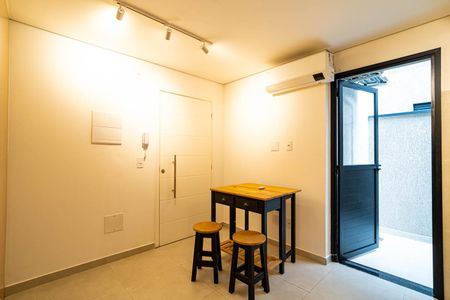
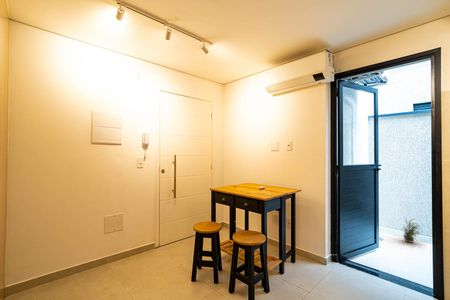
+ potted plant [400,216,423,244]
